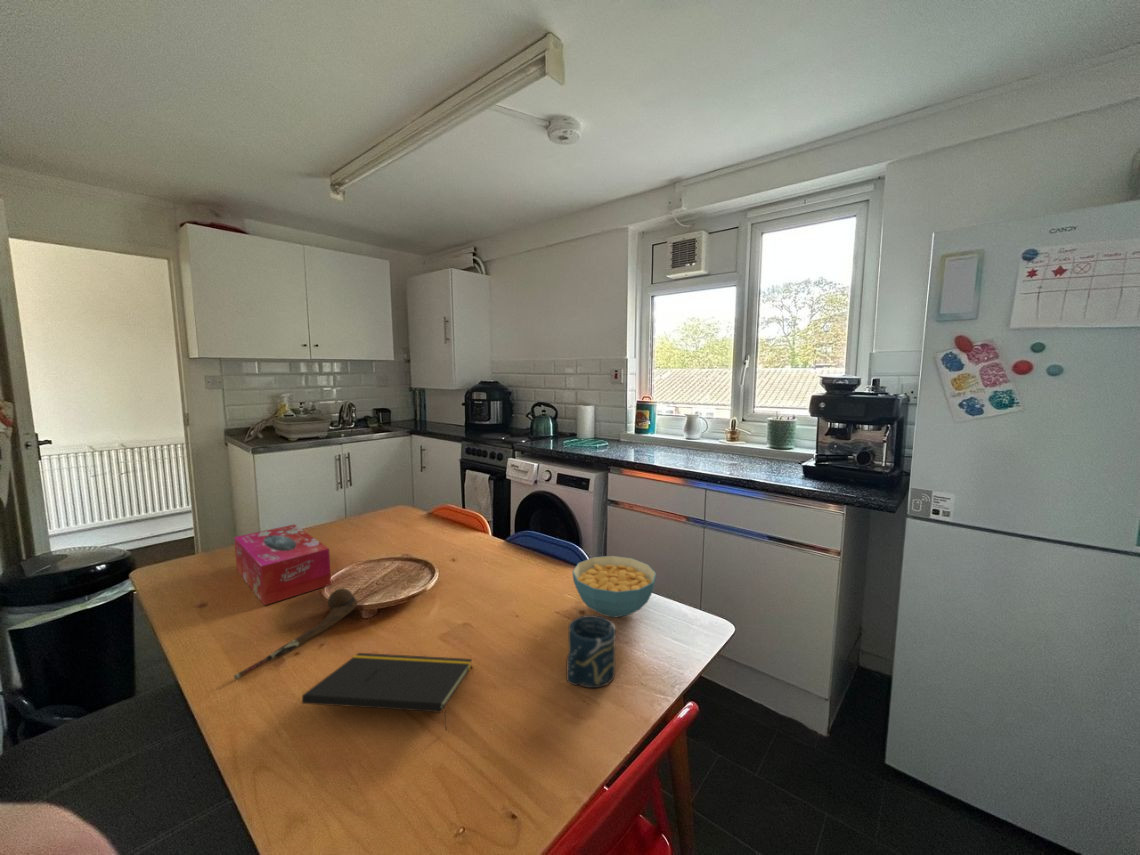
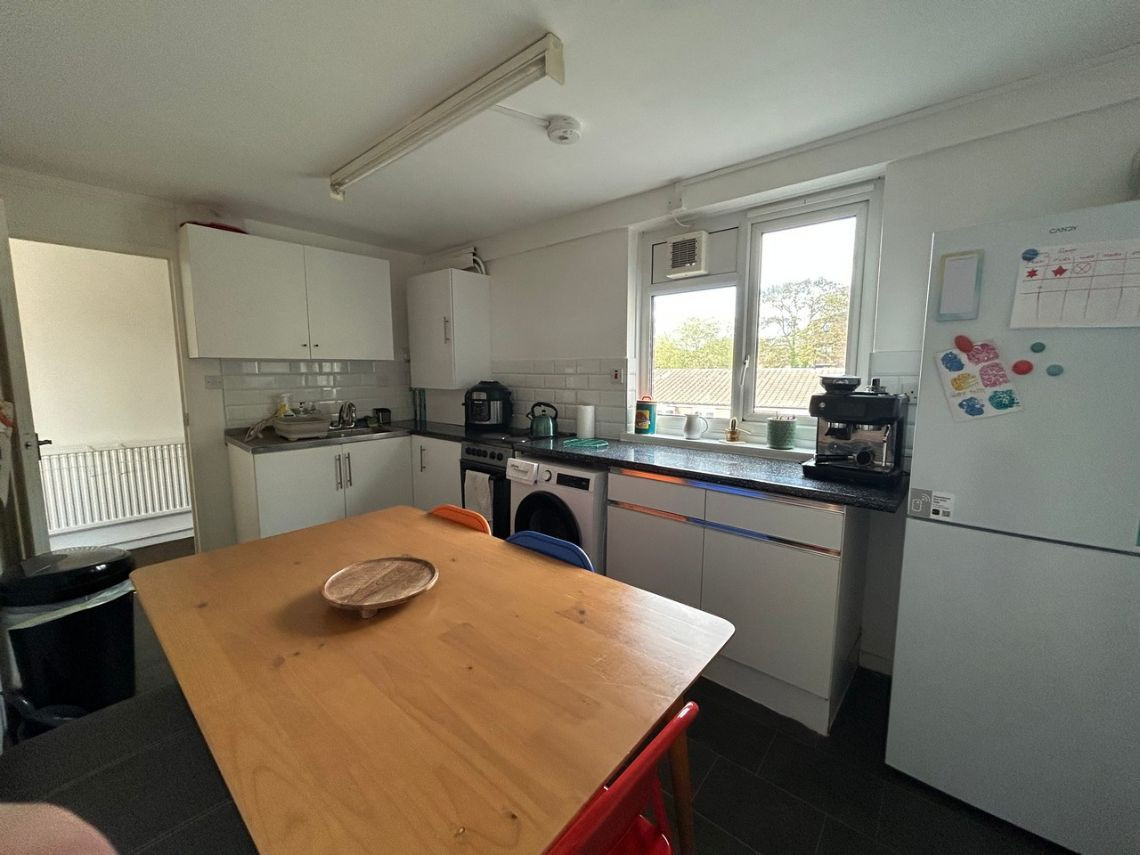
- notepad [301,652,473,731]
- cereal bowl [571,555,657,619]
- tissue box [233,523,332,606]
- cup [566,614,617,689]
- spoon [233,587,358,681]
